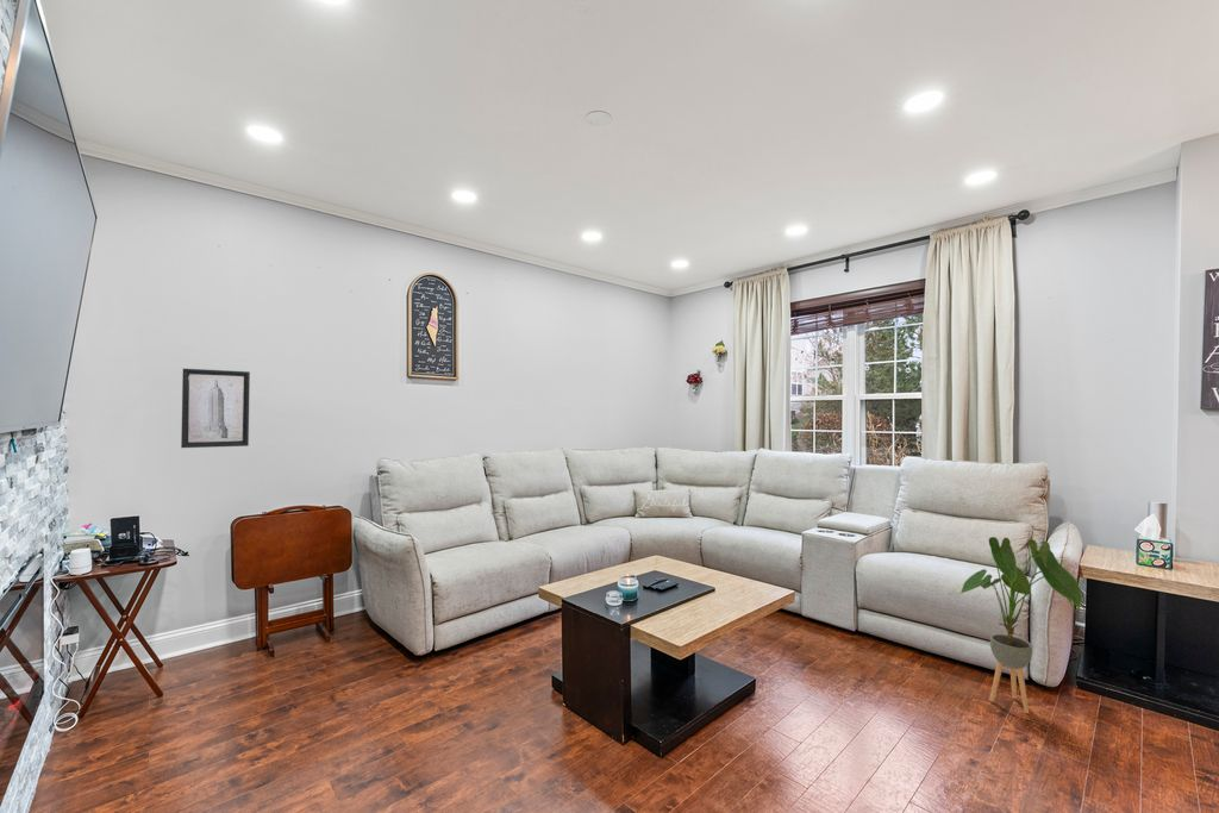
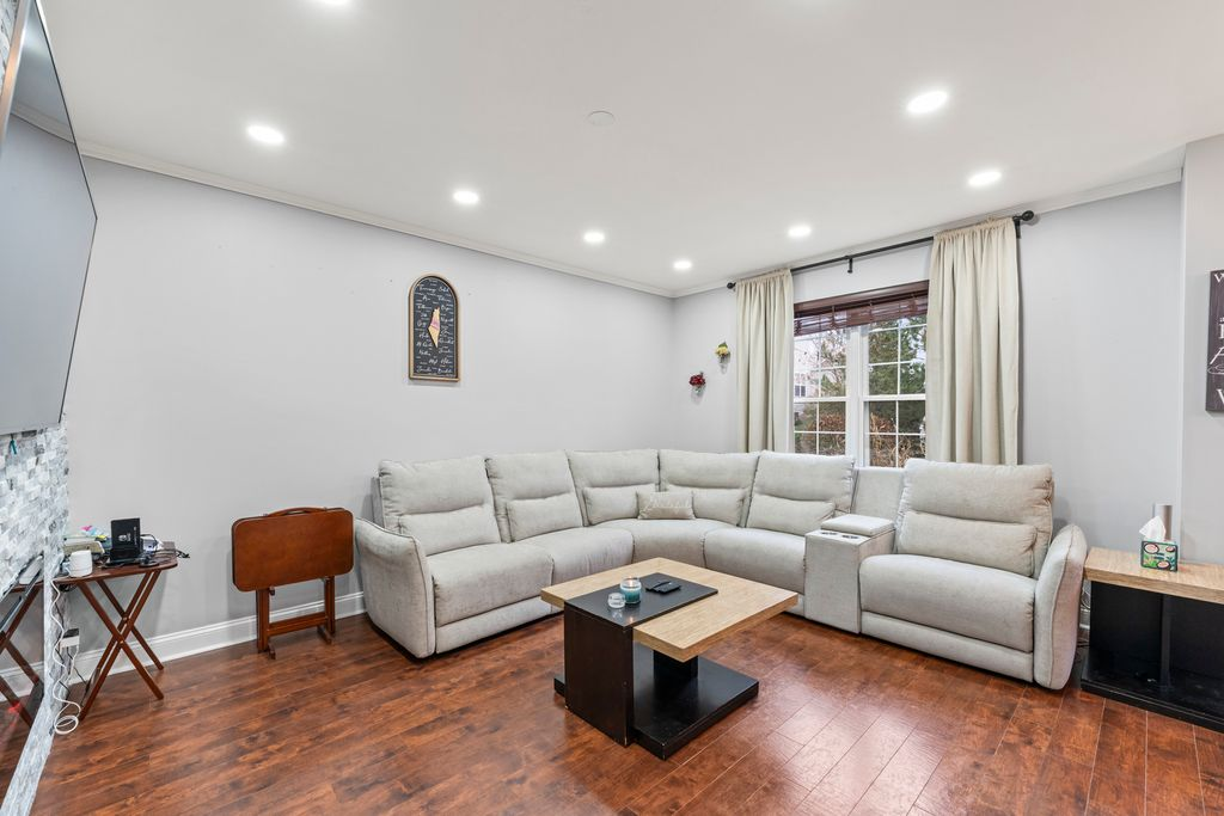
- wall art [180,368,251,449]
- house plant [958,536,1083,714]
